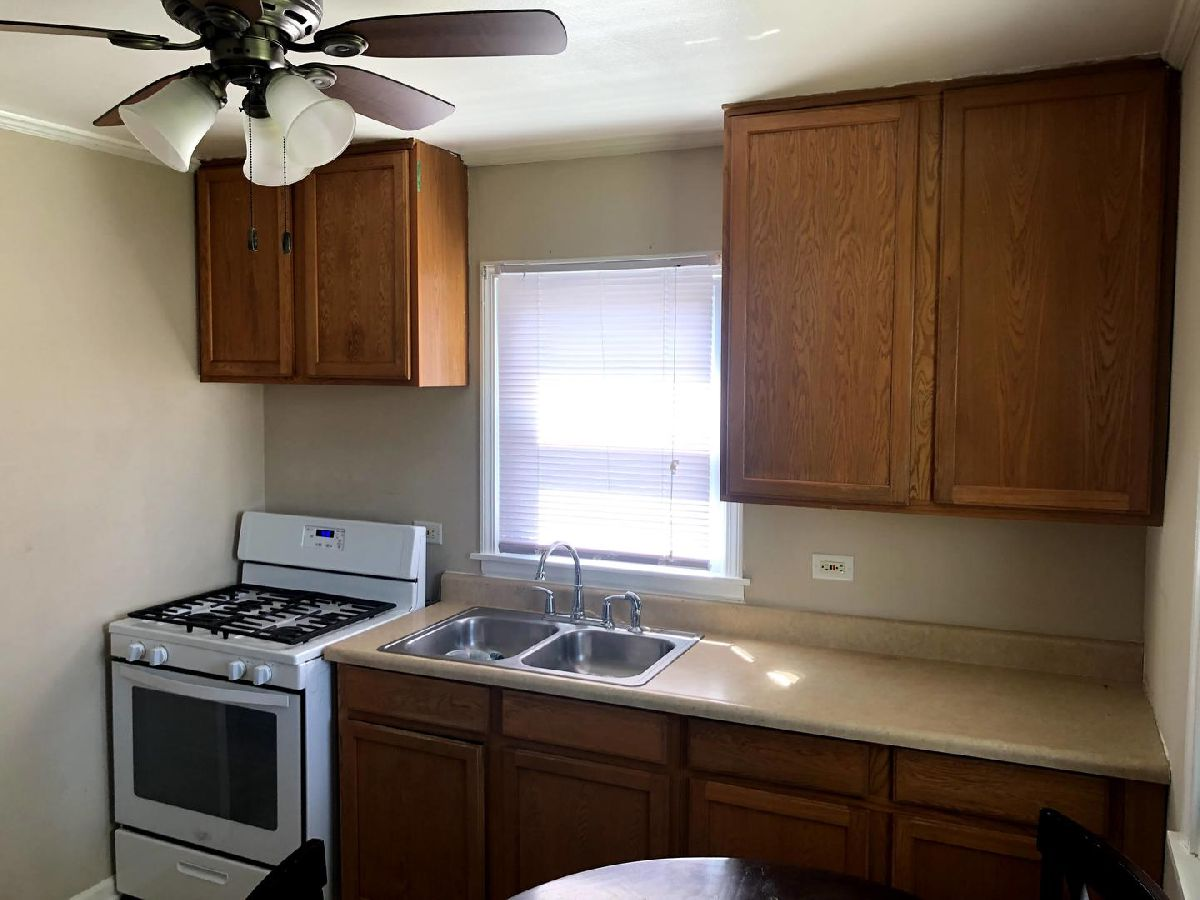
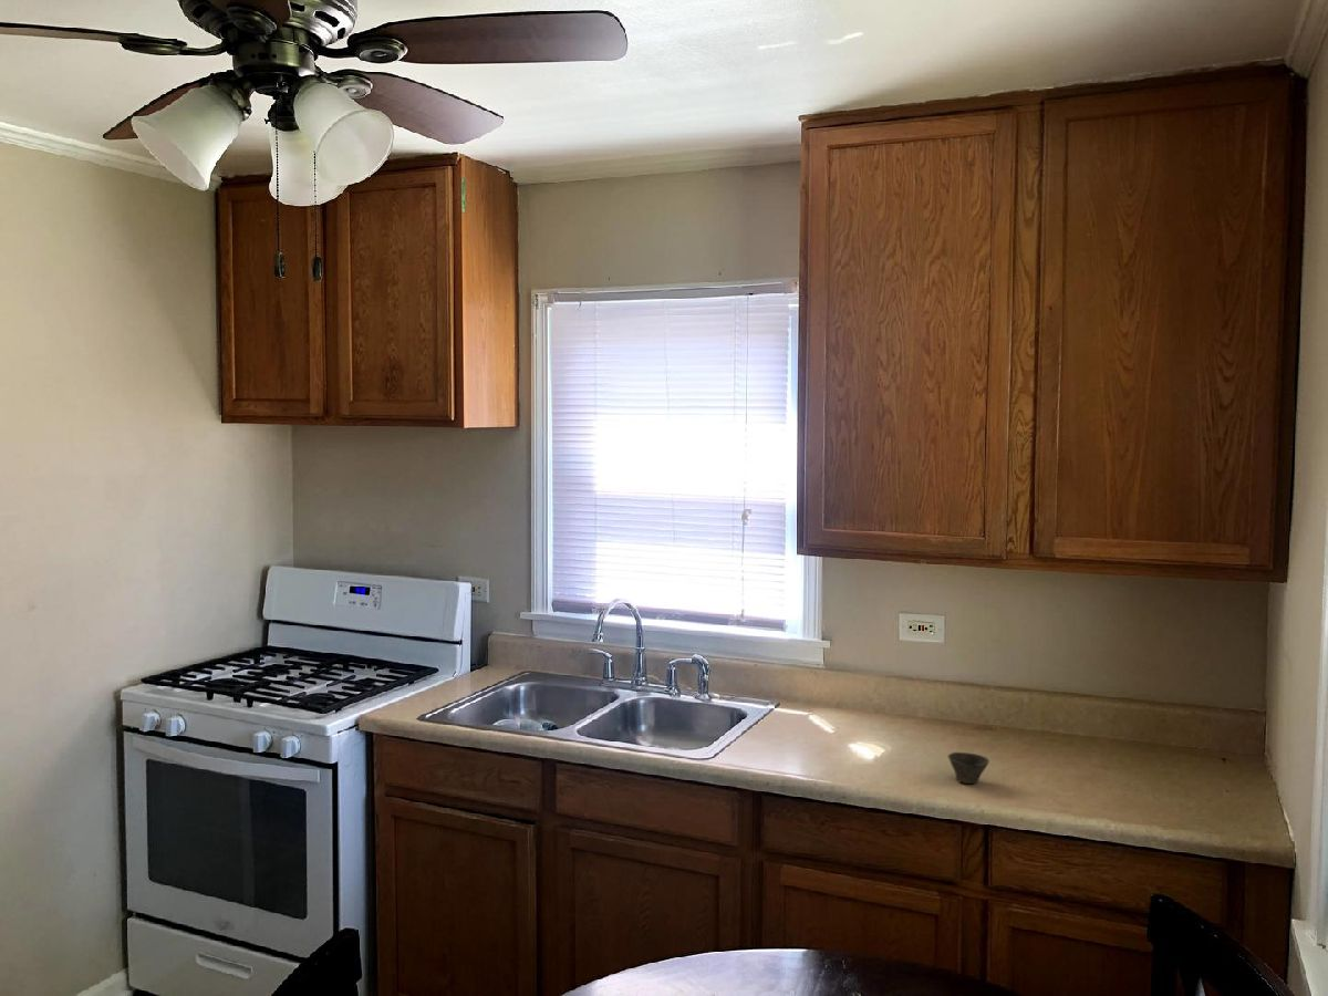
+ cup [947,751,990,785]
